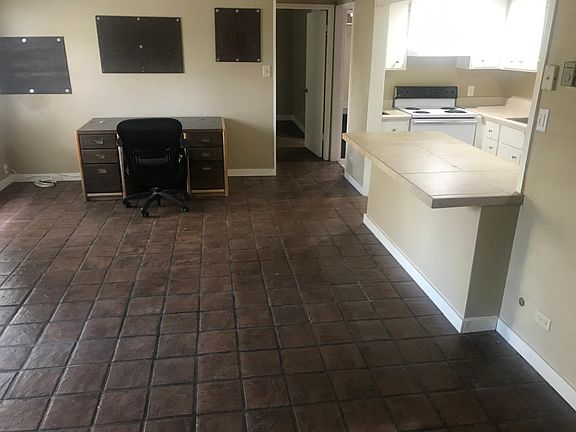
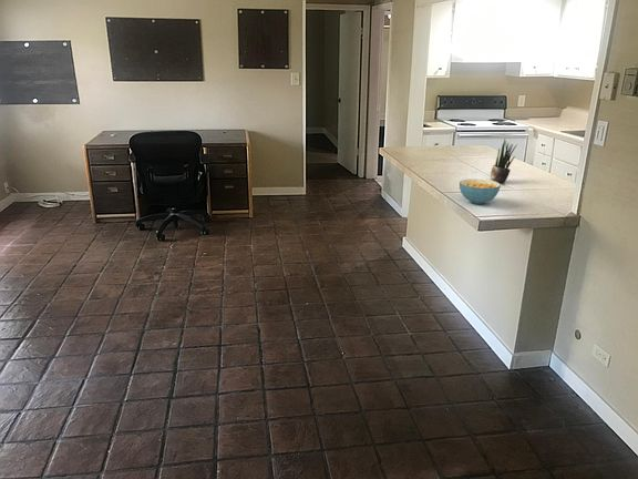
+ potted plant [490,139,518,184]
+ cereal bowl [459,177,502,205]
